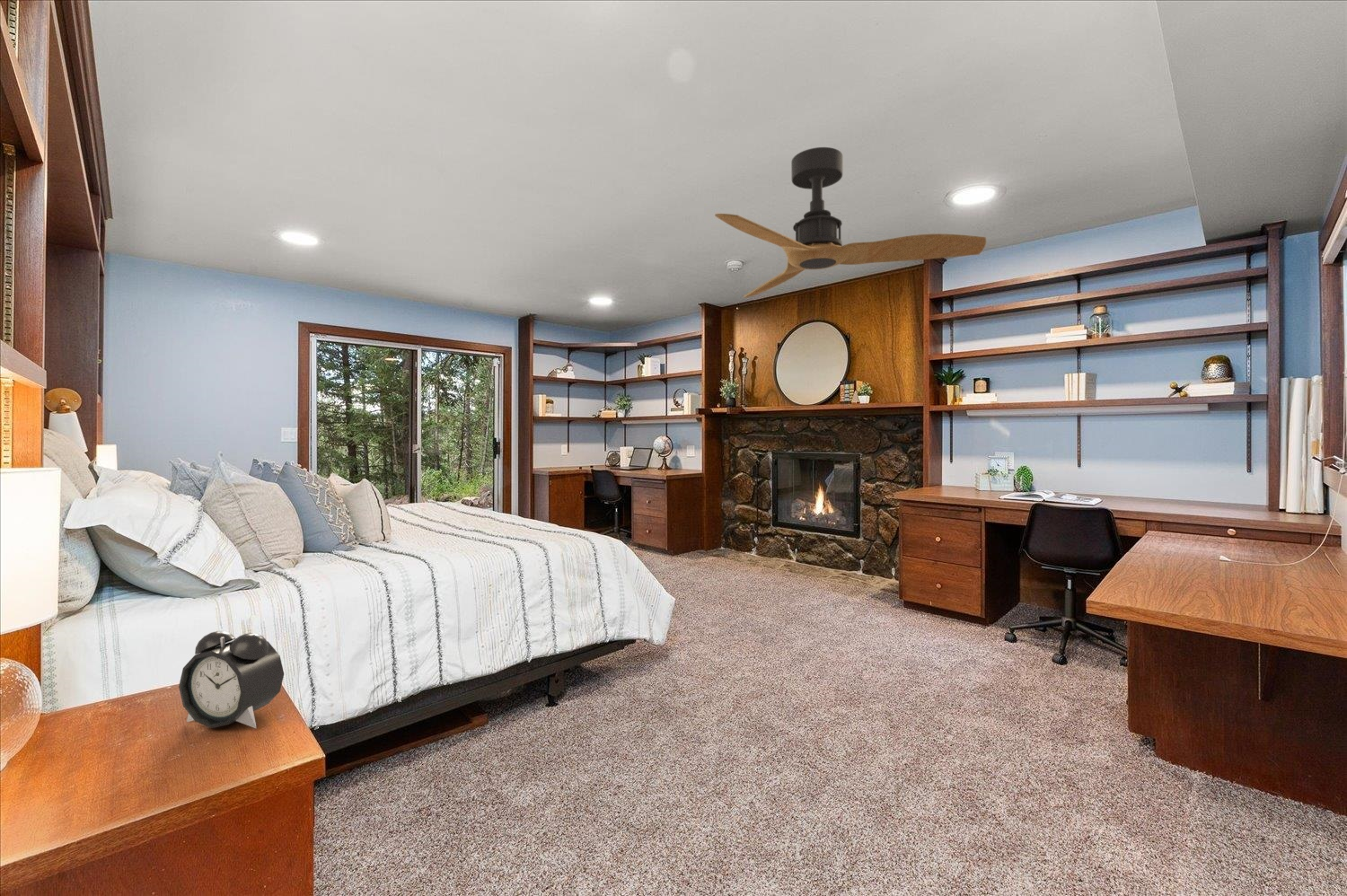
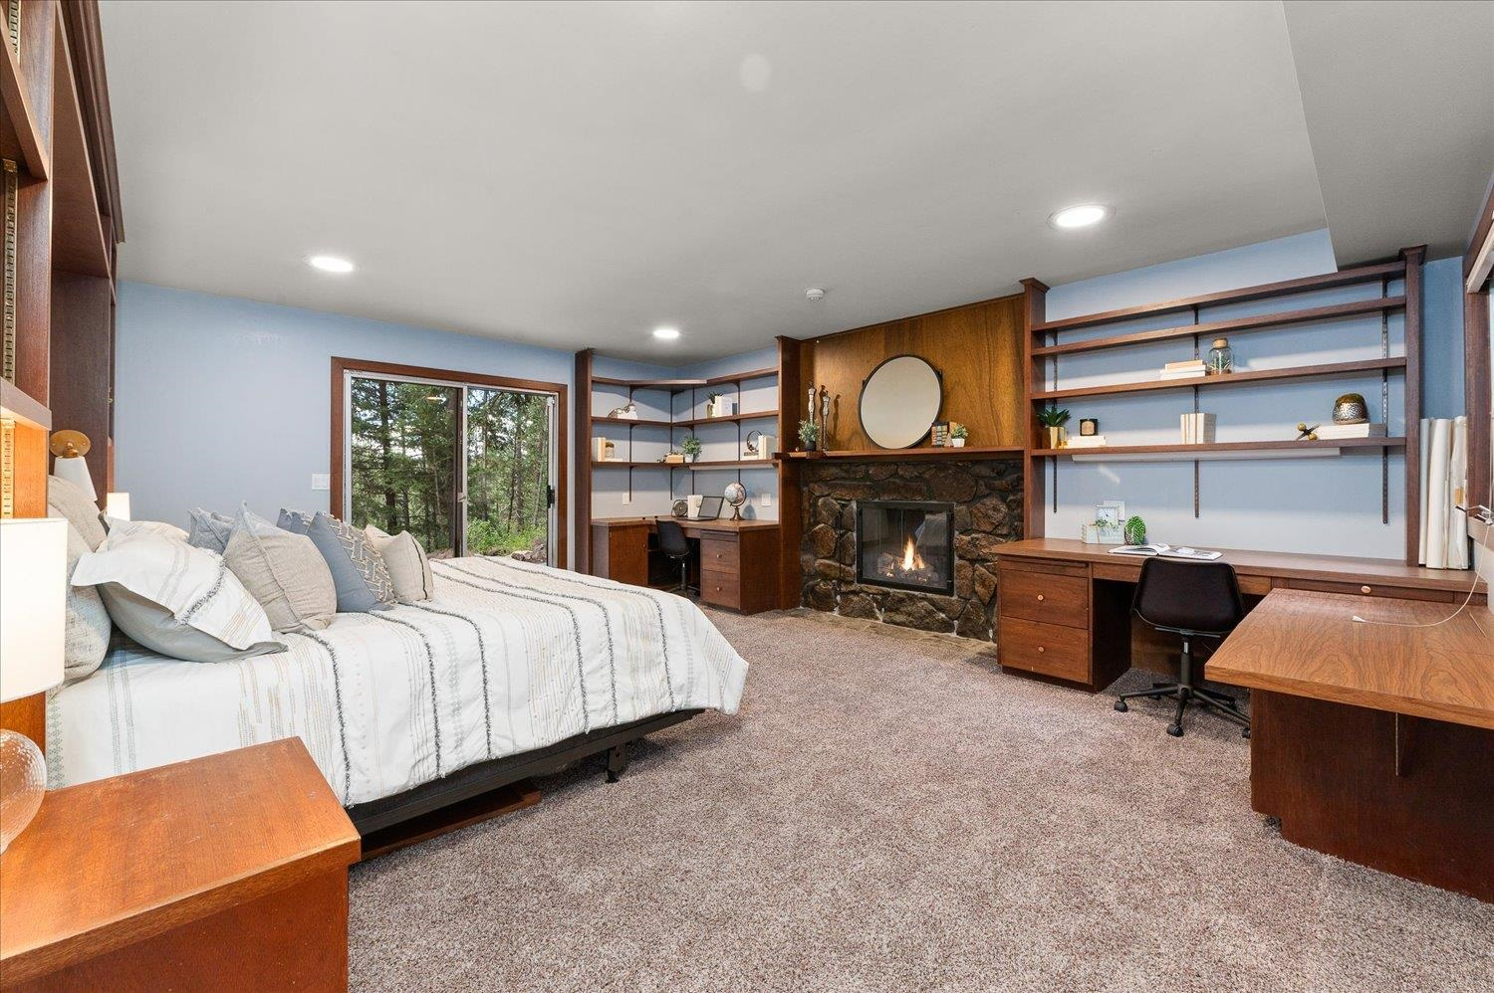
- alarm clock [178,630,285,730]
- ceiling fan [714,146,987,299]
